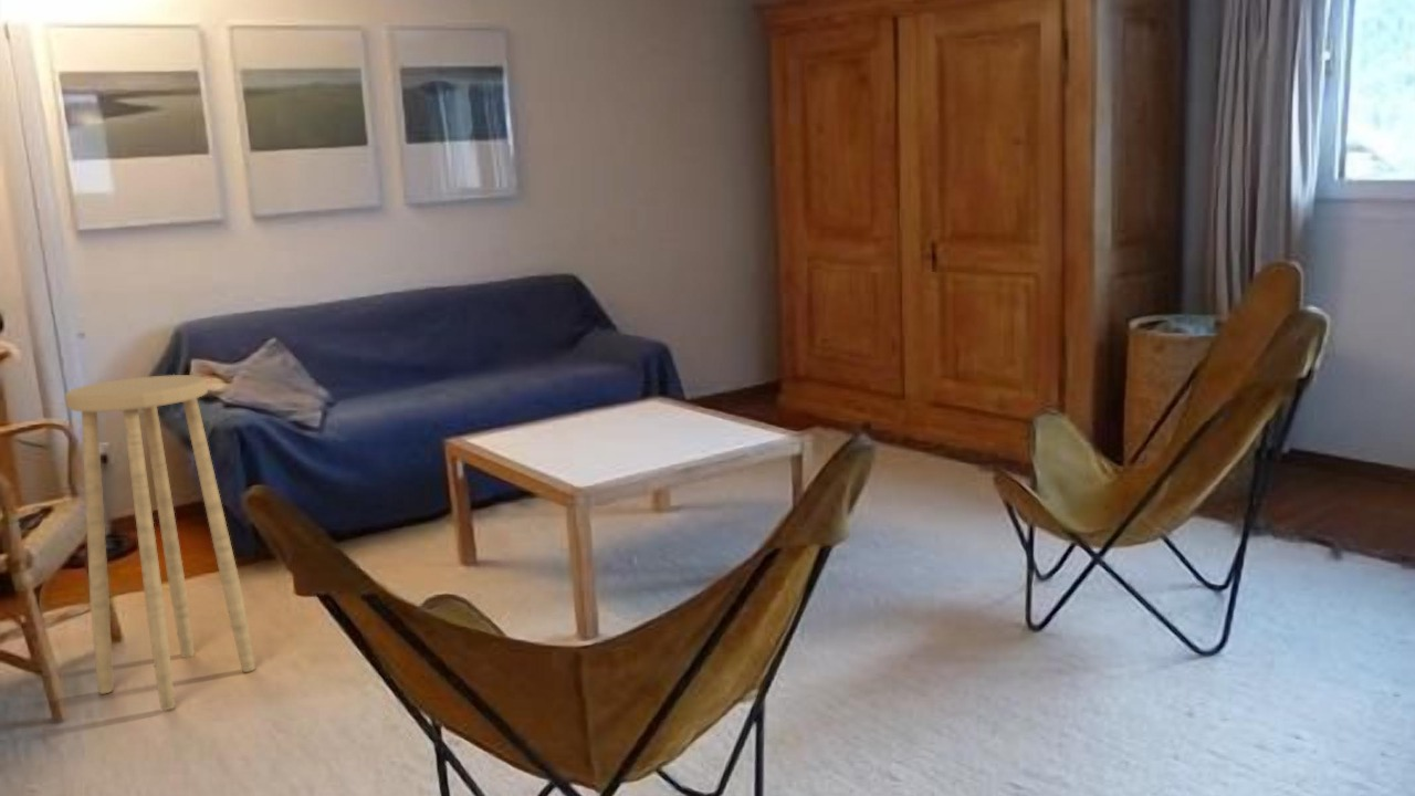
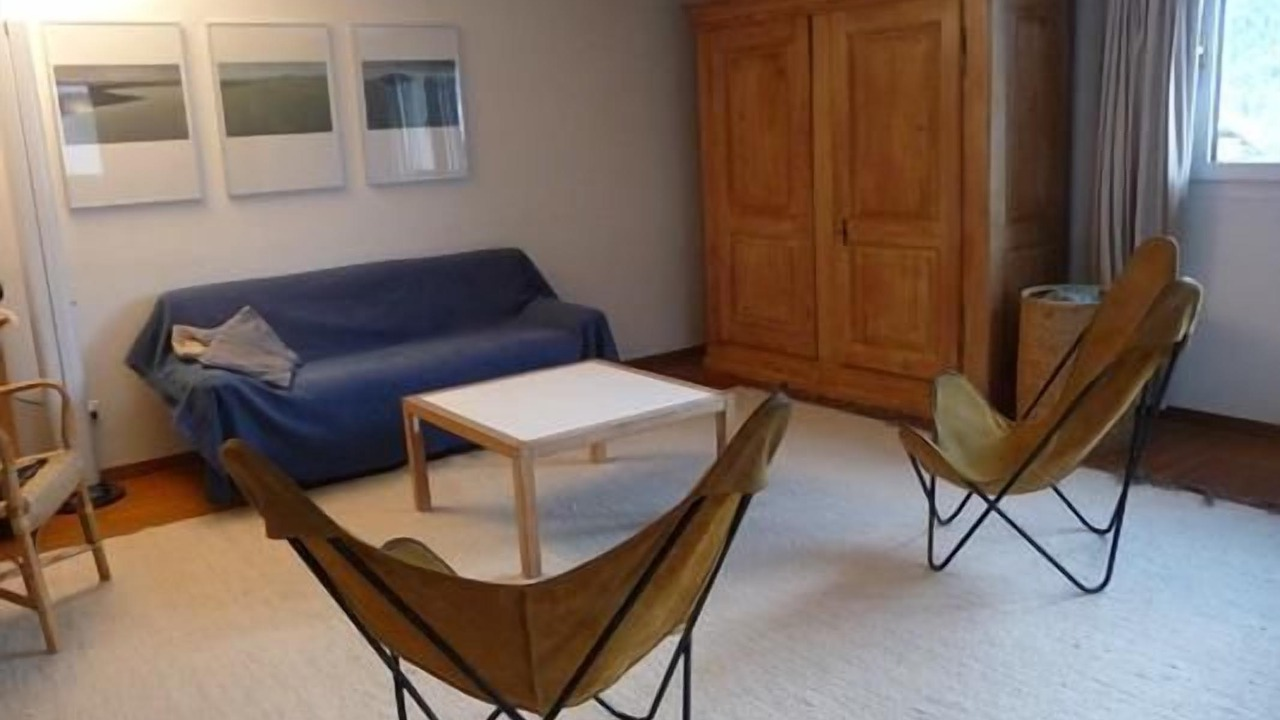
- stool [64,374,256,711]
